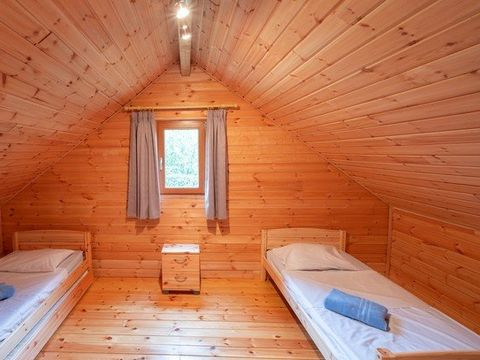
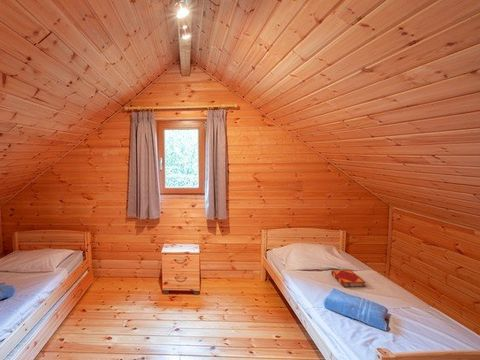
+ hardback book [330,269,367,288]
